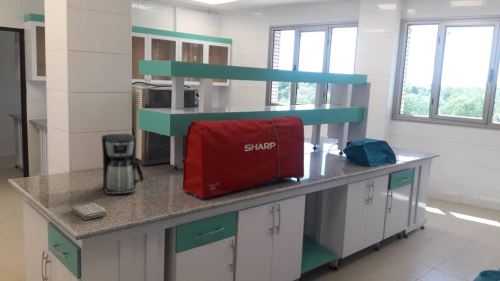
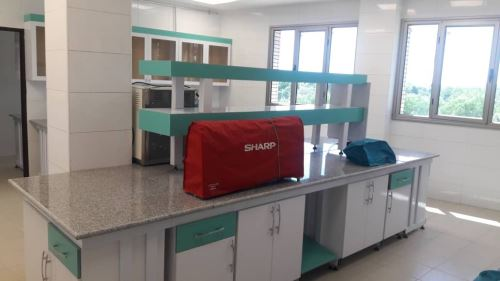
- coffee maker [100,133,145,195]
- washcloth [70,202,108,221]
